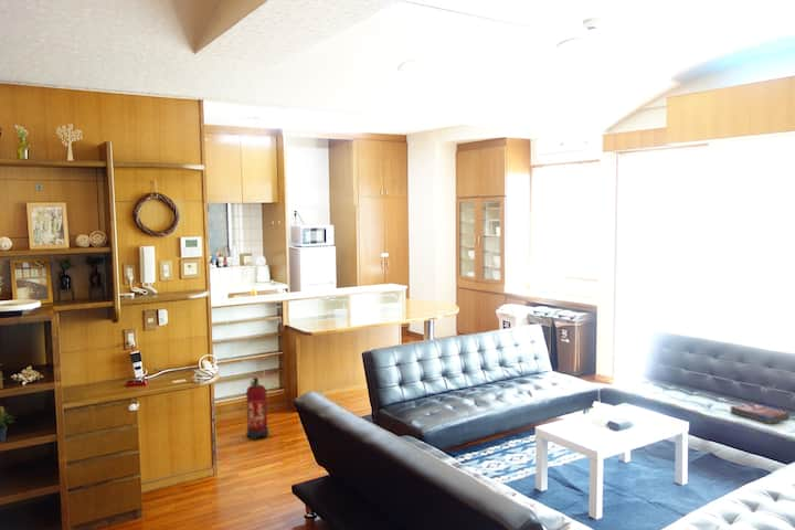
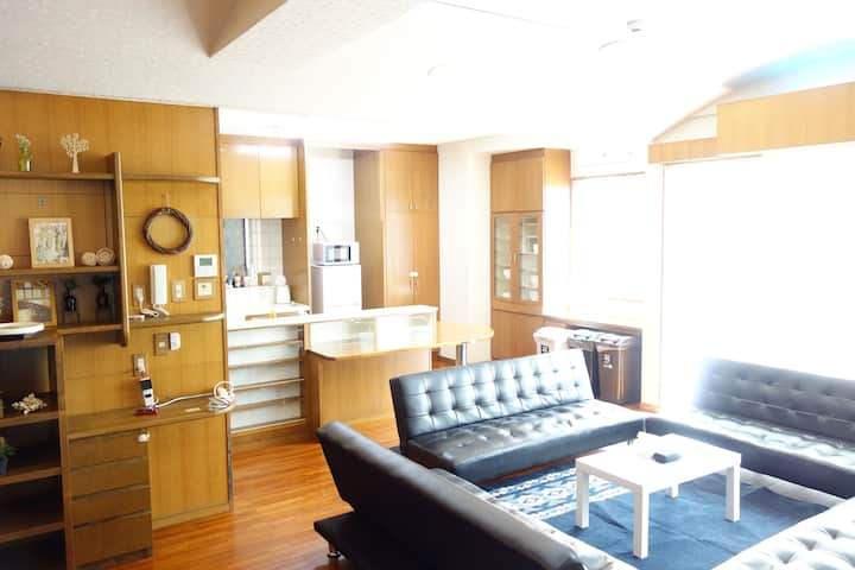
- textbook [729,402,791,425]
- fire extinguisher [245,375,269,441]
